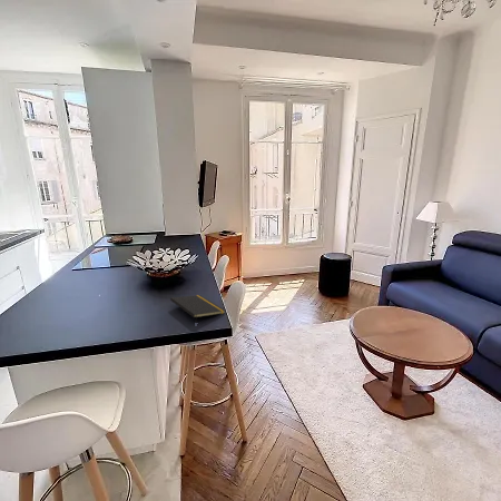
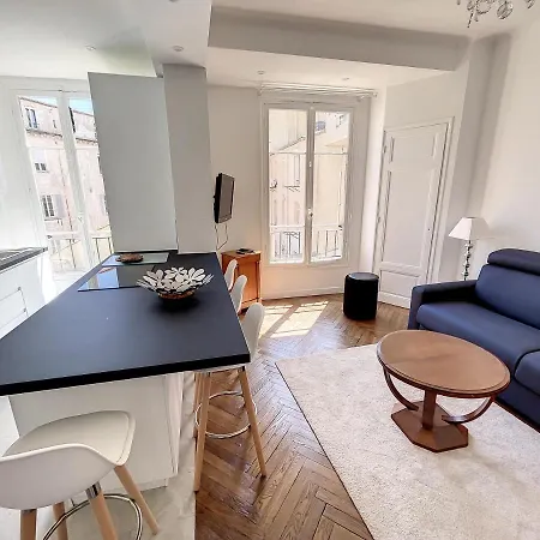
- notepad [169,294,226,322]
